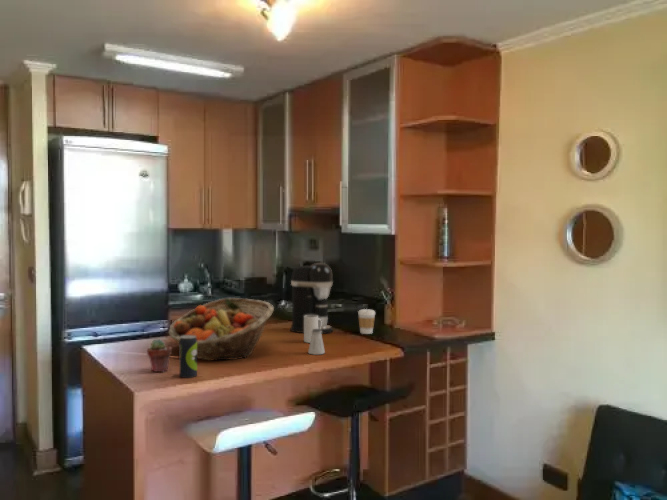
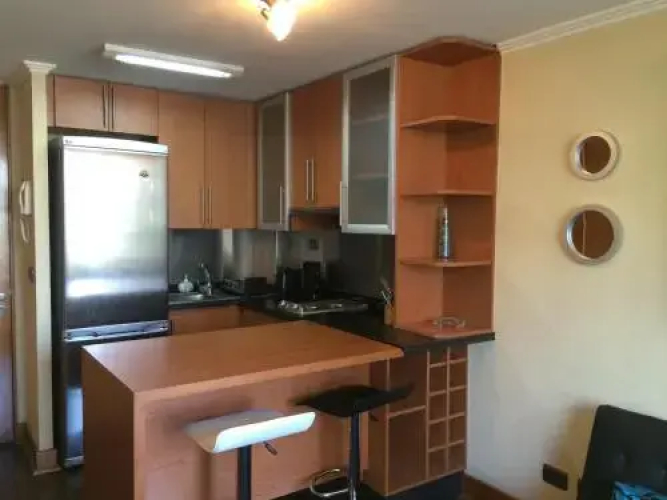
- coffee cup [357,308,376,335]
- beverage can [178,335,198,379]
- coffee maker [289,262,334,335]
- saltshaker [307,329,326,355]
- fruit basket [167,297,275,362]
- potted succulent [146,338,173,373]
- mug [303,315,322,344]
